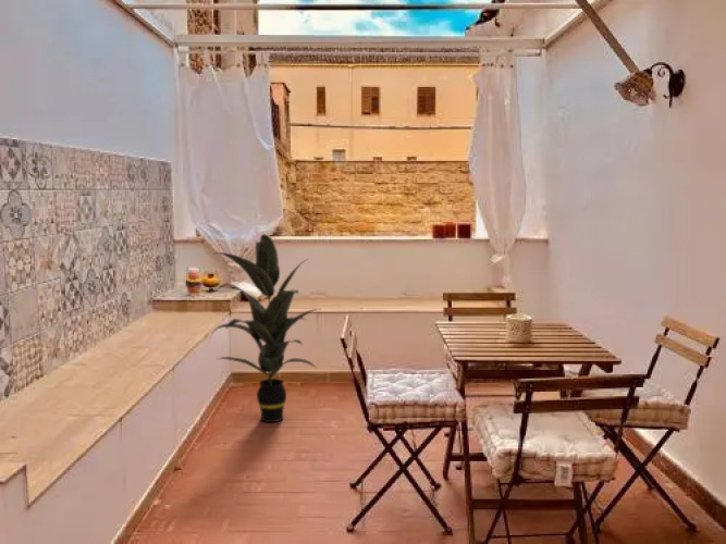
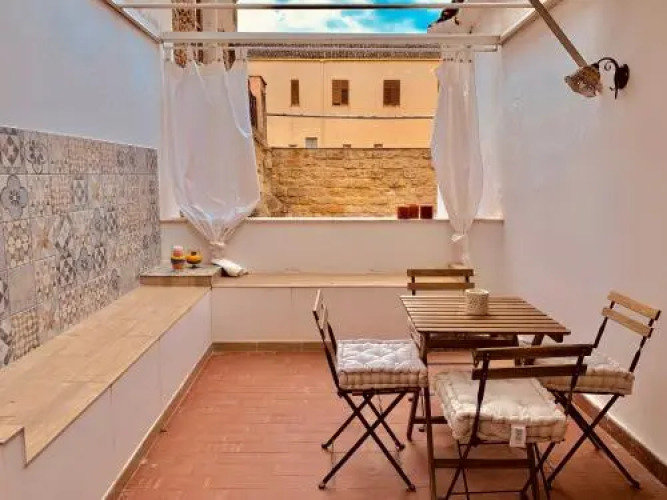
- indoor plant [208,233,320,423]
